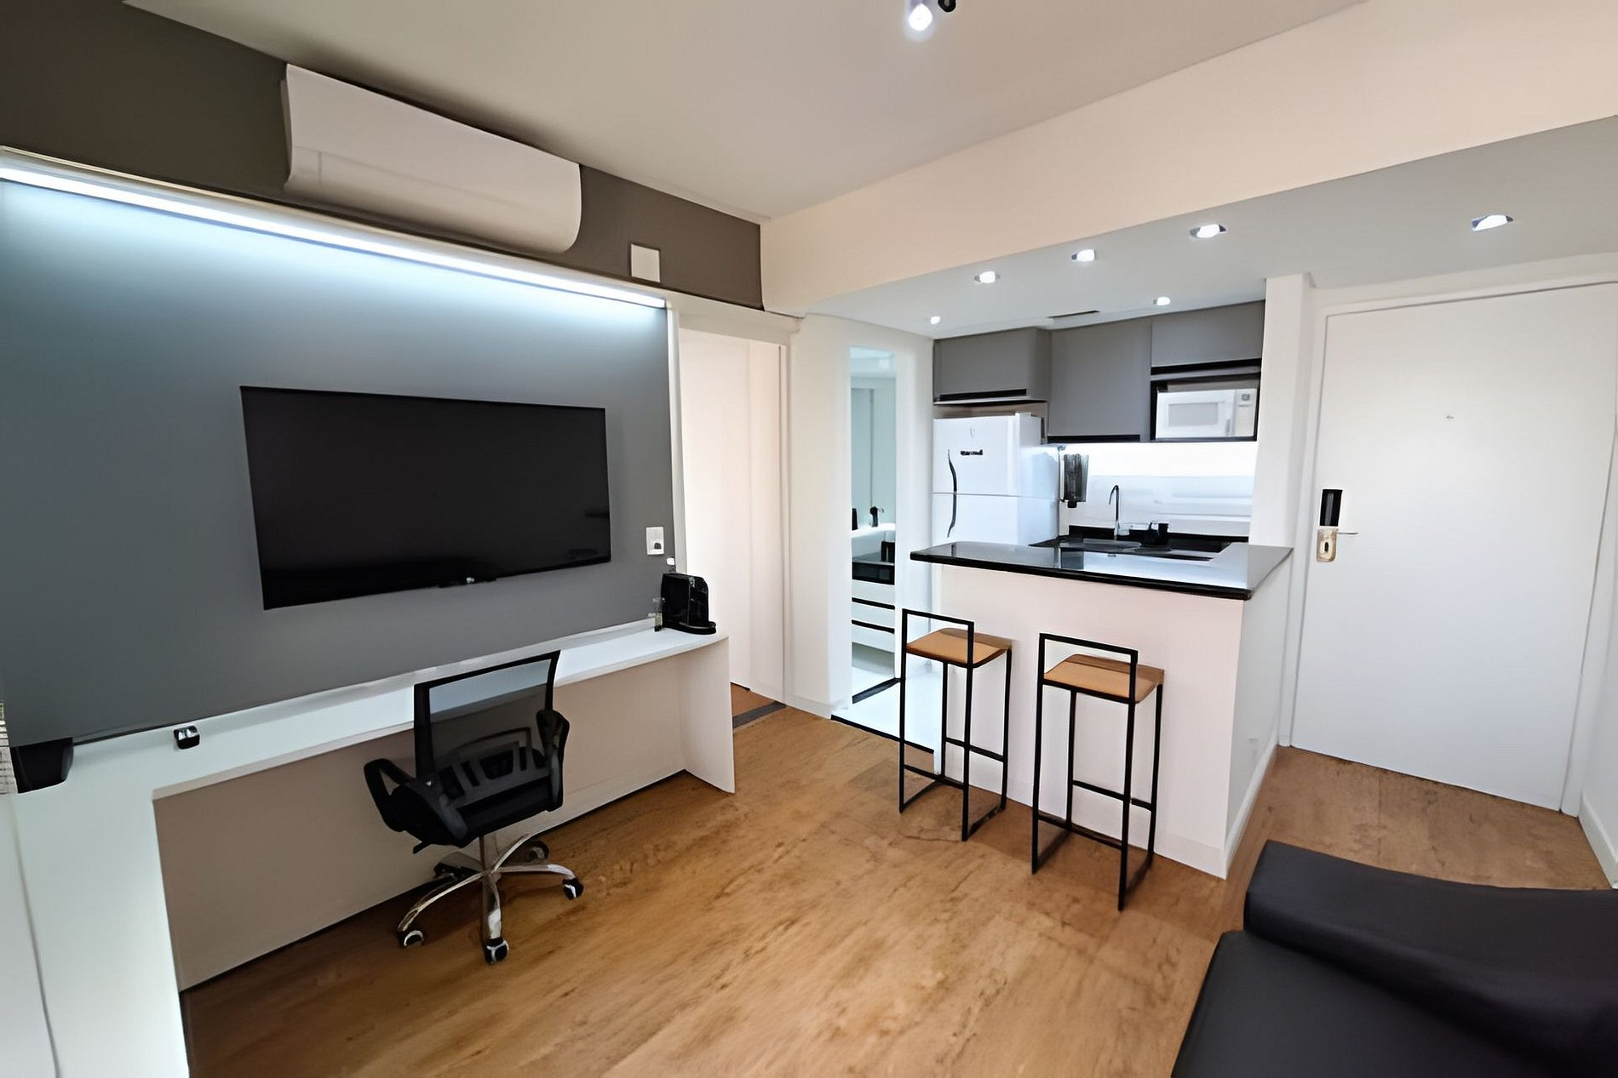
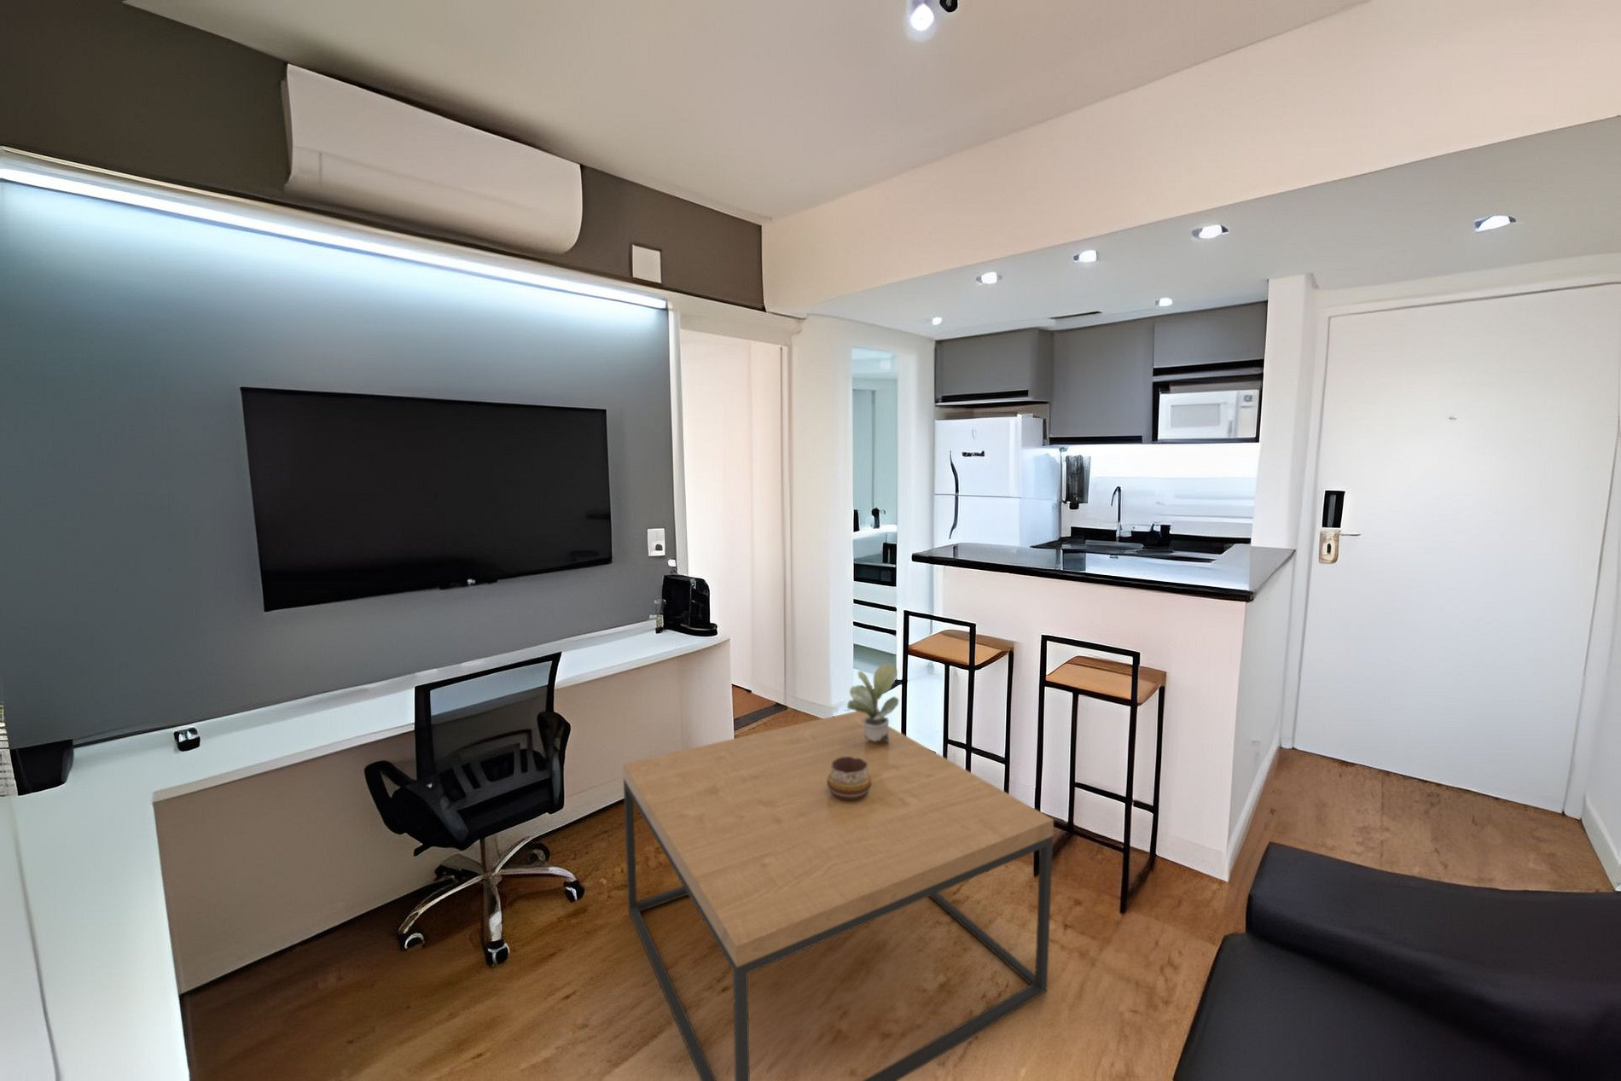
+ coffee table [622,711,1054,1081]
+ potted plant [847,662,900,743]
+ decorative bowl [826,756,872,800]
